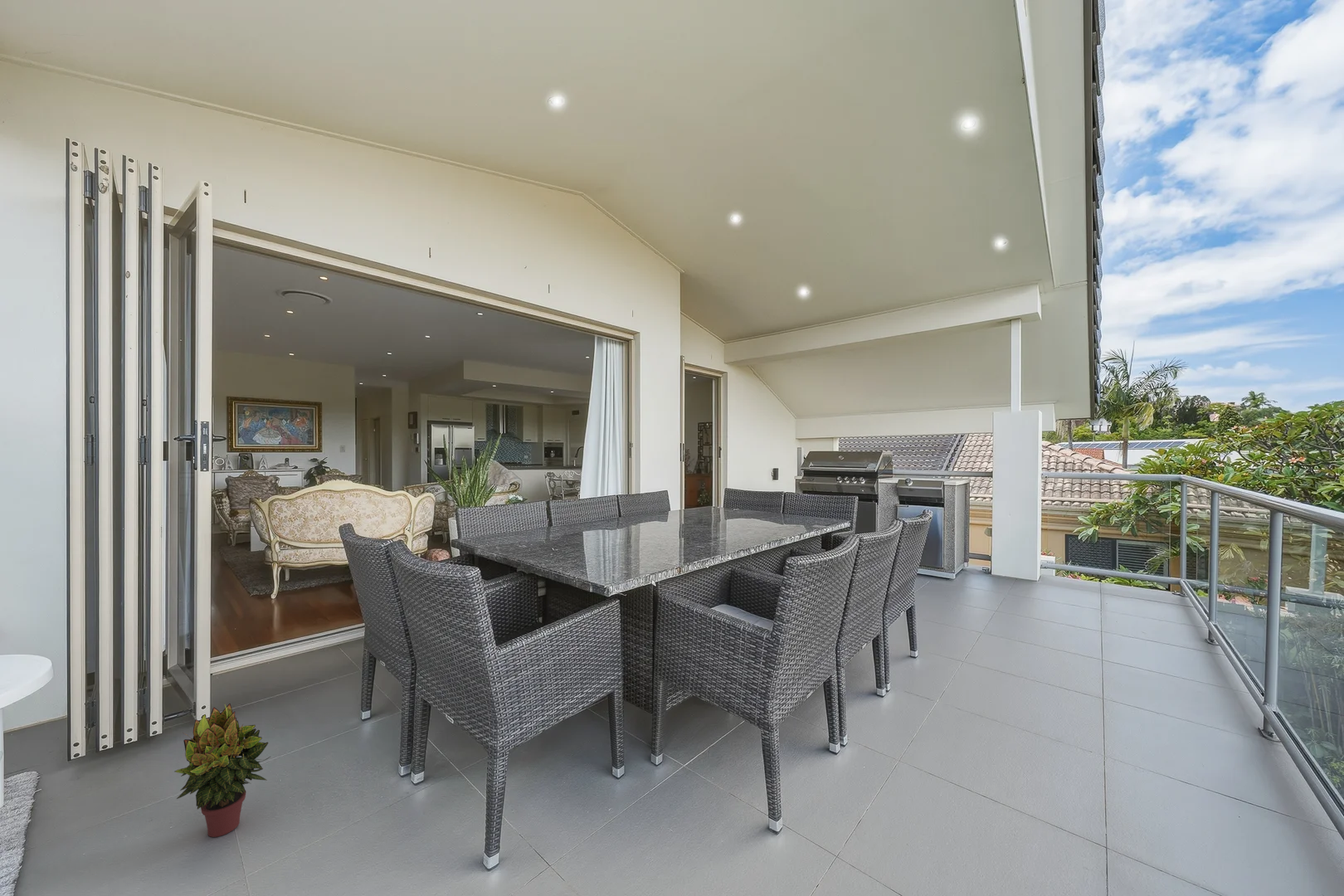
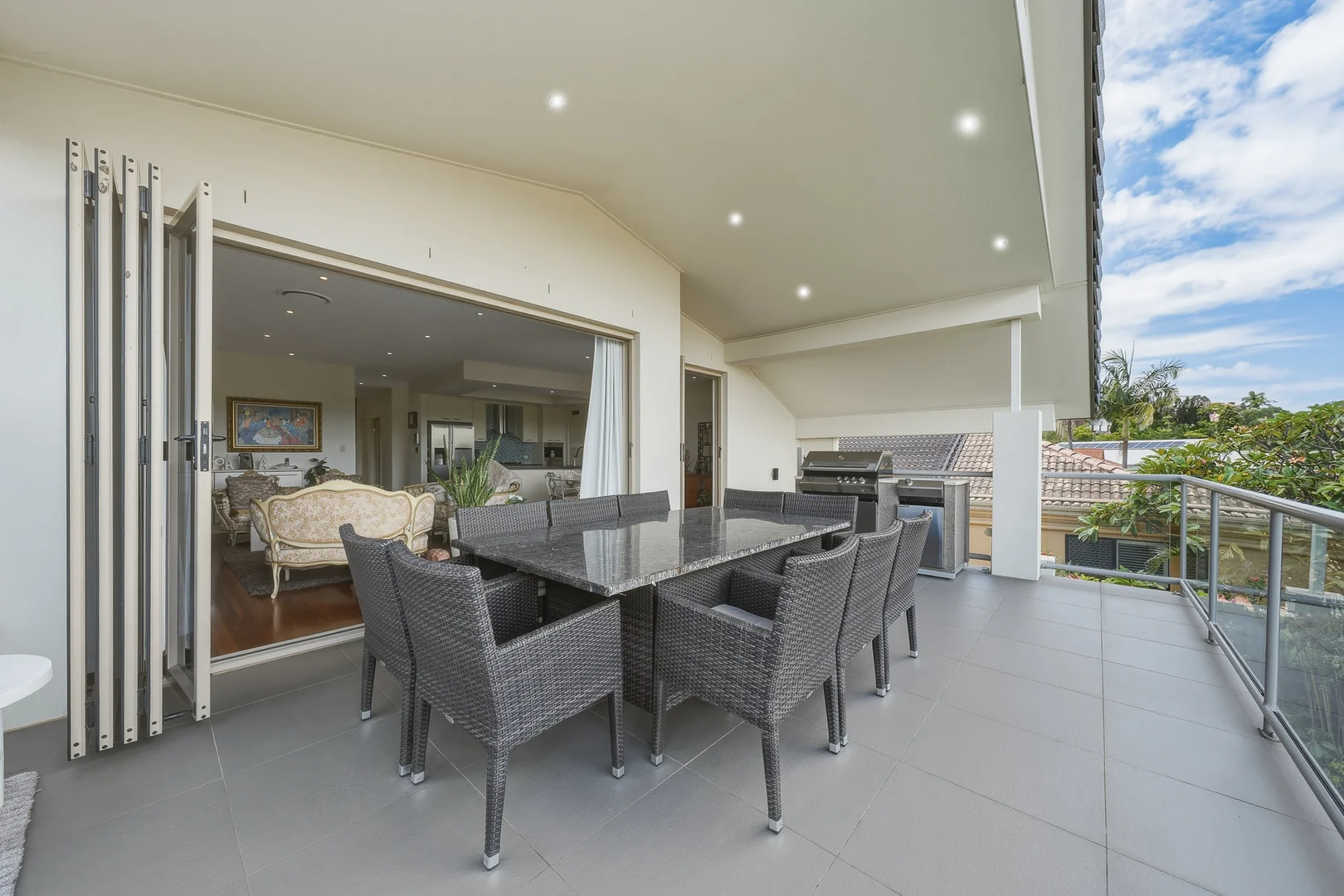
- potted plant [174,703,271,838]
